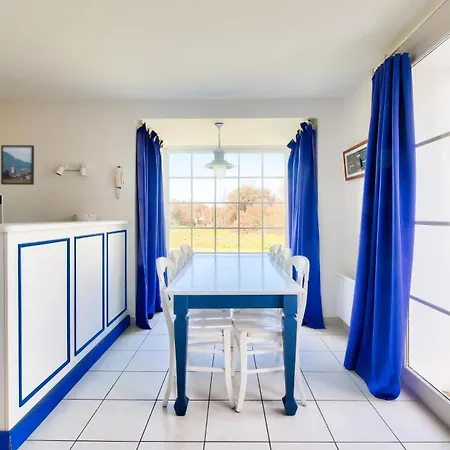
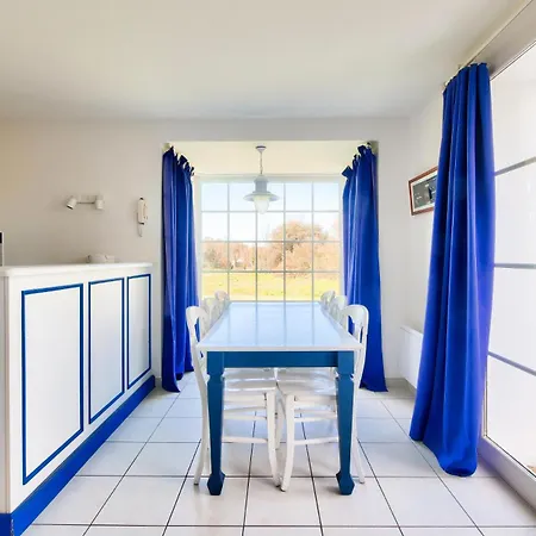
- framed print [0,144,35,186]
